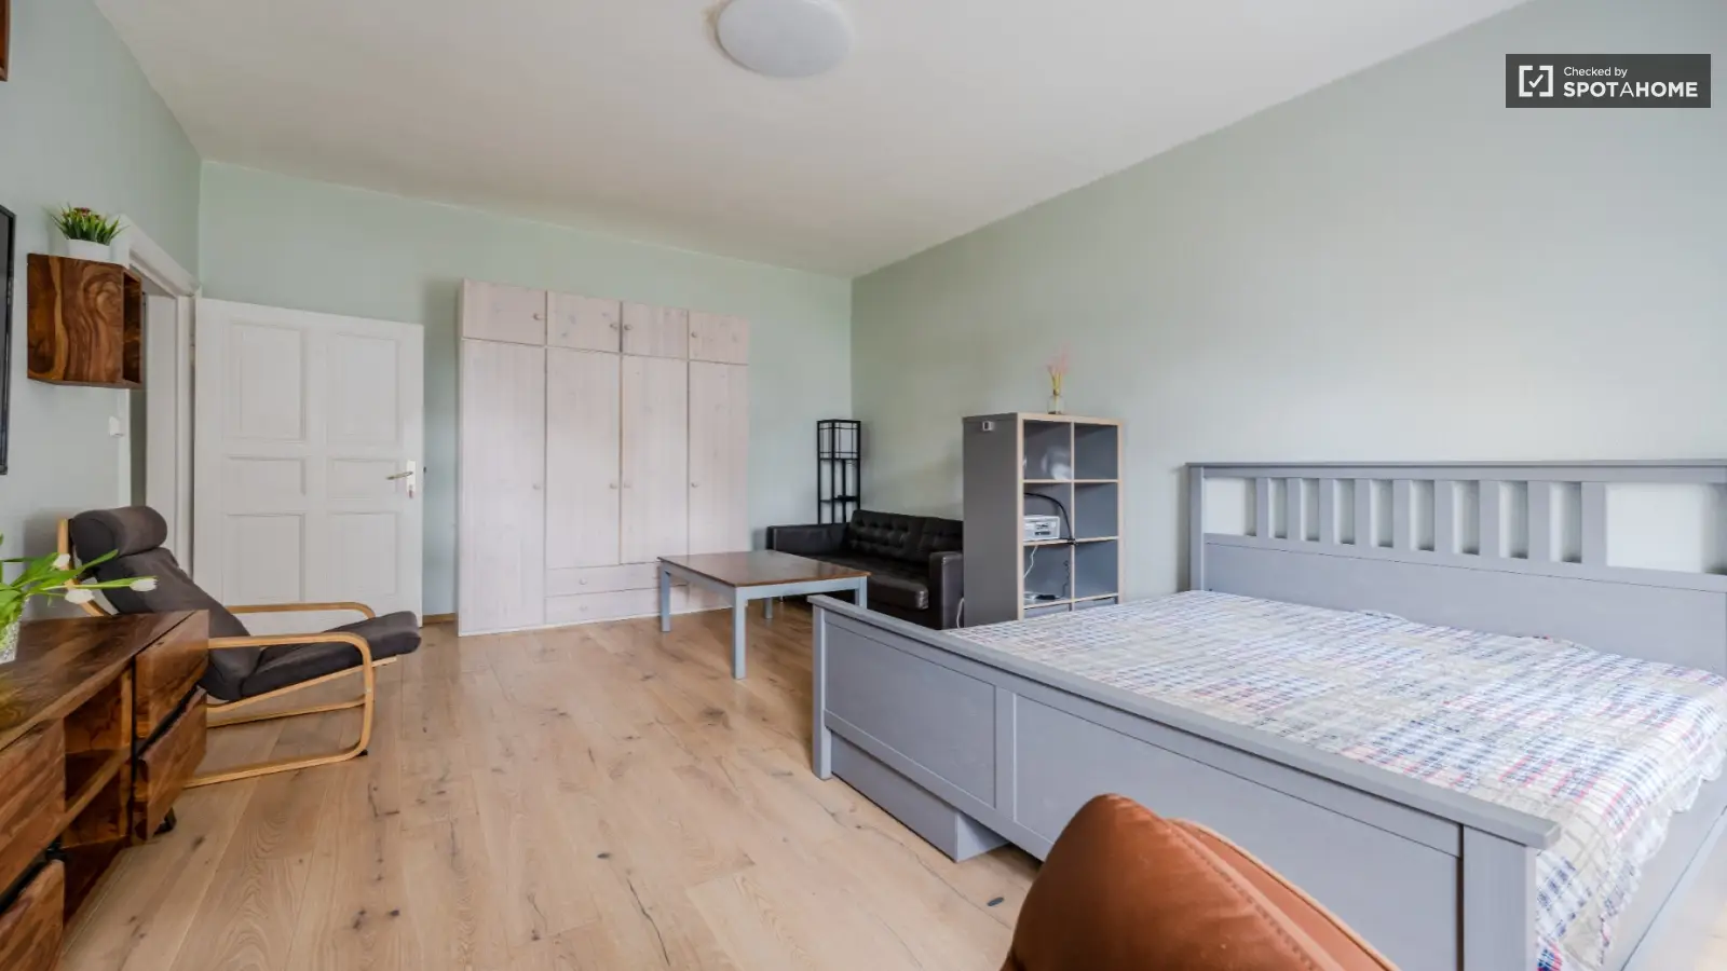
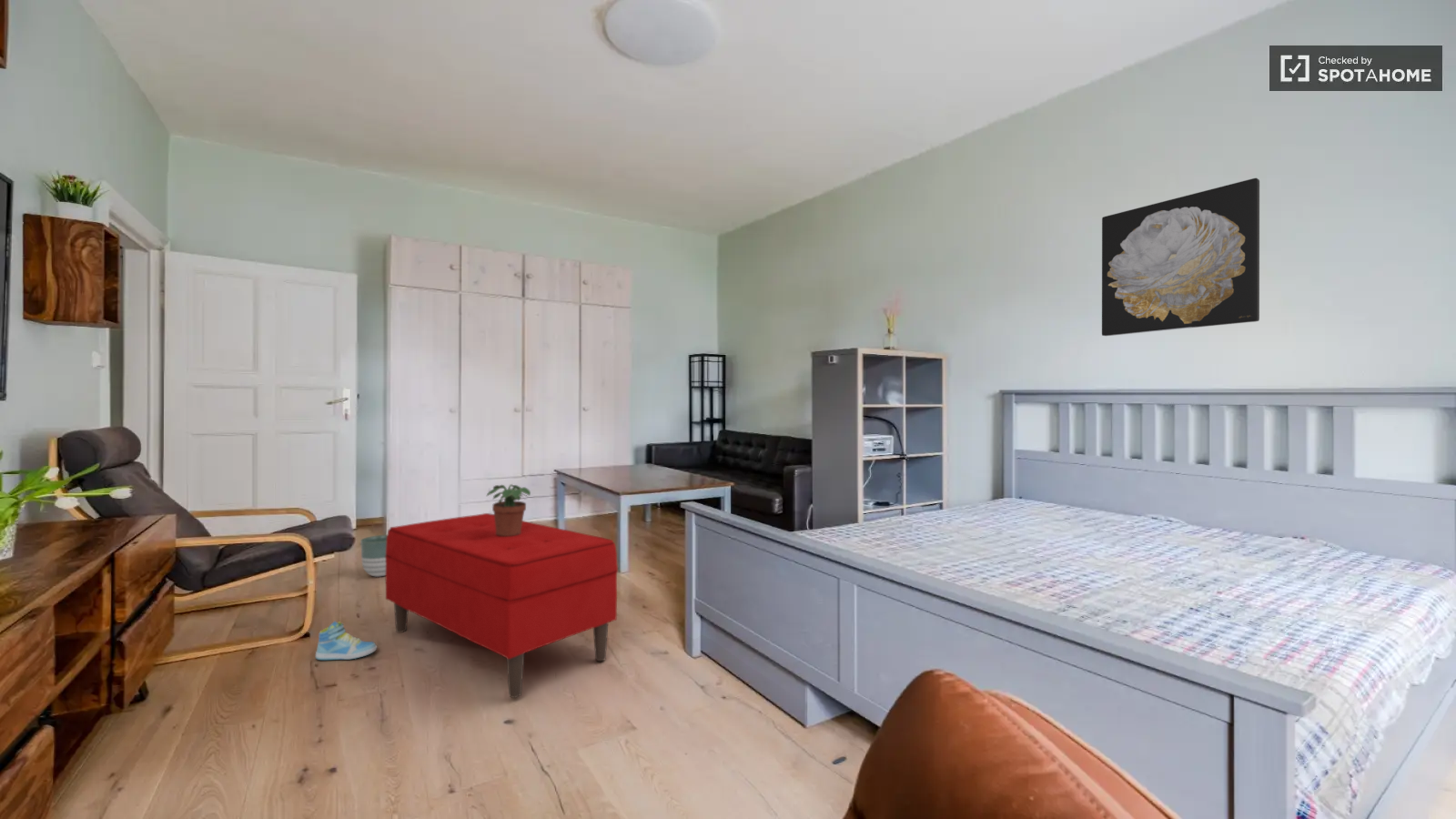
+ wall art [1101,177,1260,337]
+ bench [385,512,619,699]
+ planter [359,534,388,578]
+ sneaker [315,621,378,661]
+ potted plant [486,483,531,536]
